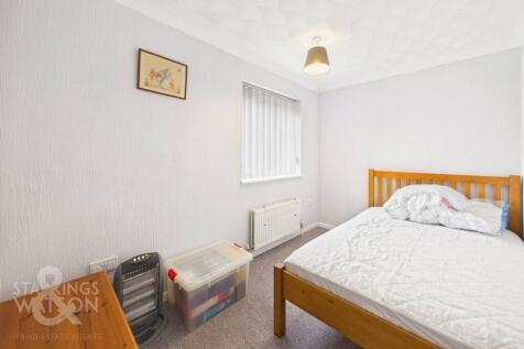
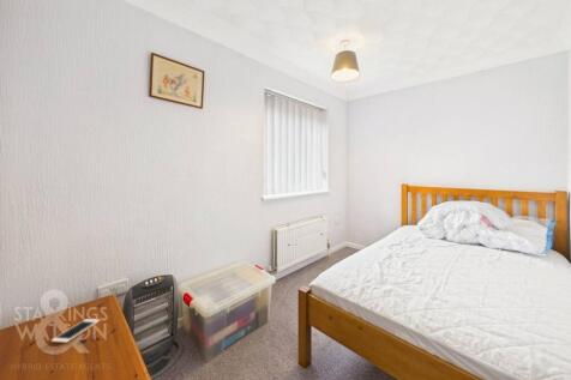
+ cell phone [50,318,101,344]
